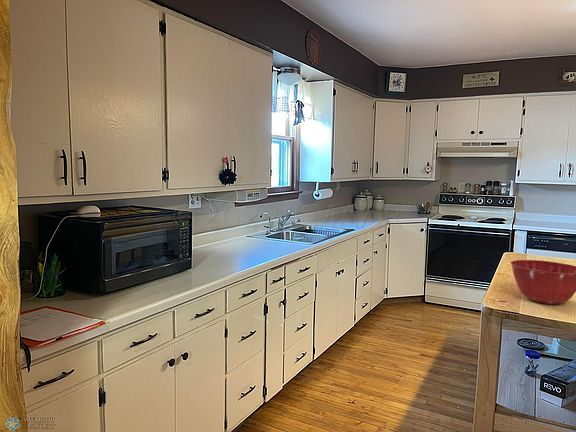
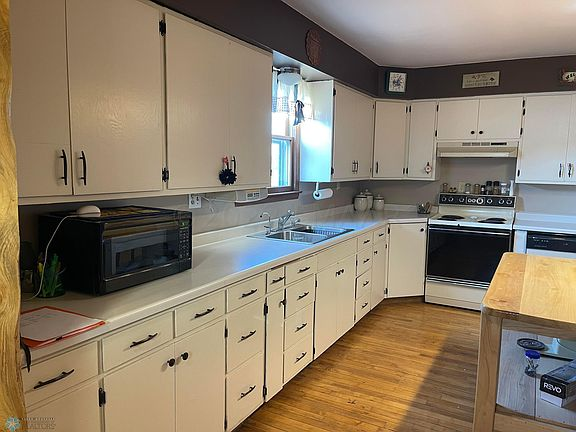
- mixing bowl [510,259,576,305]
